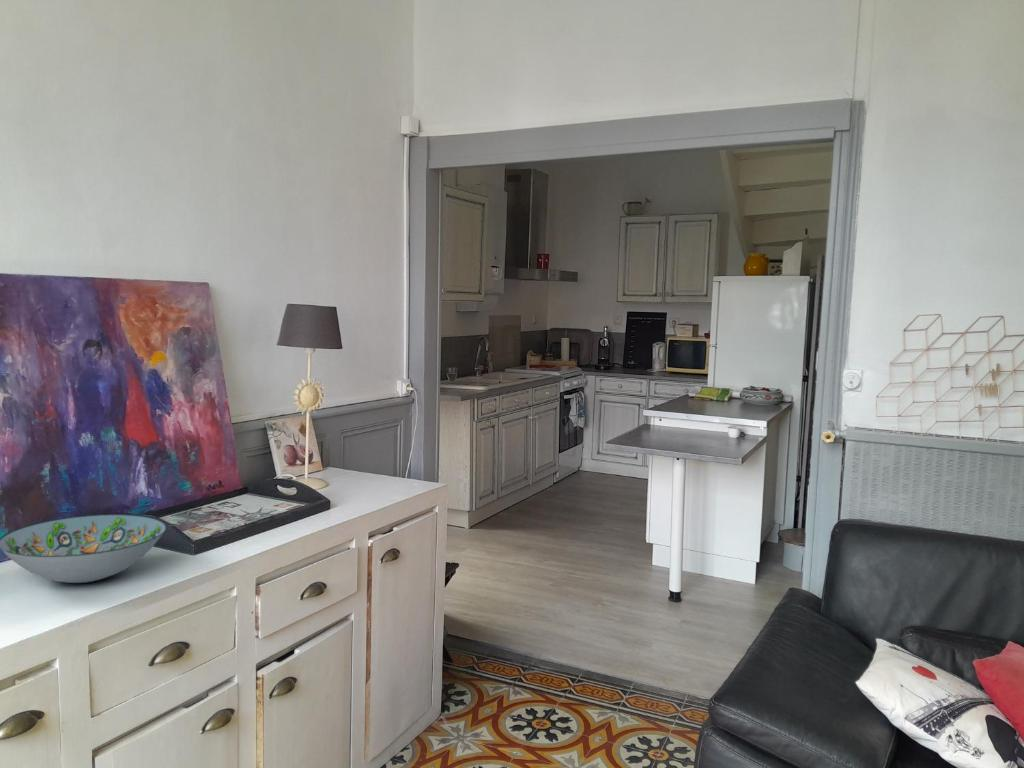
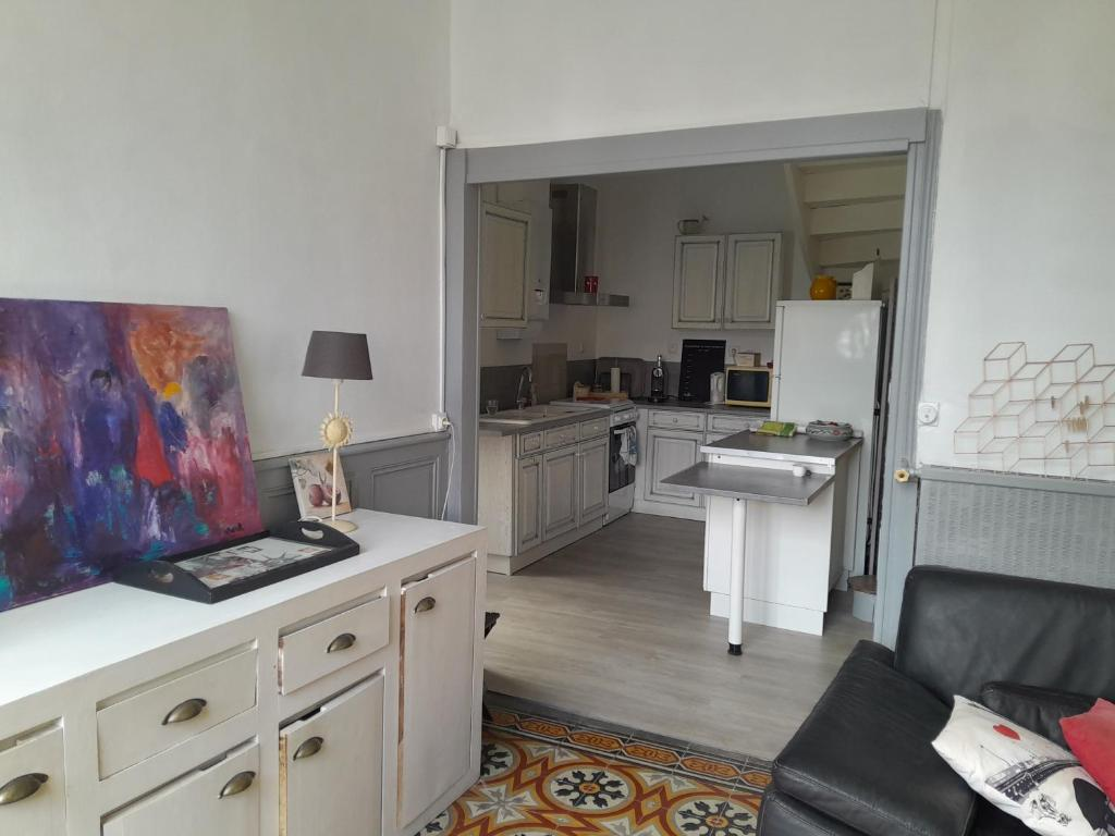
- decorative bowl [0,513,167,584]
